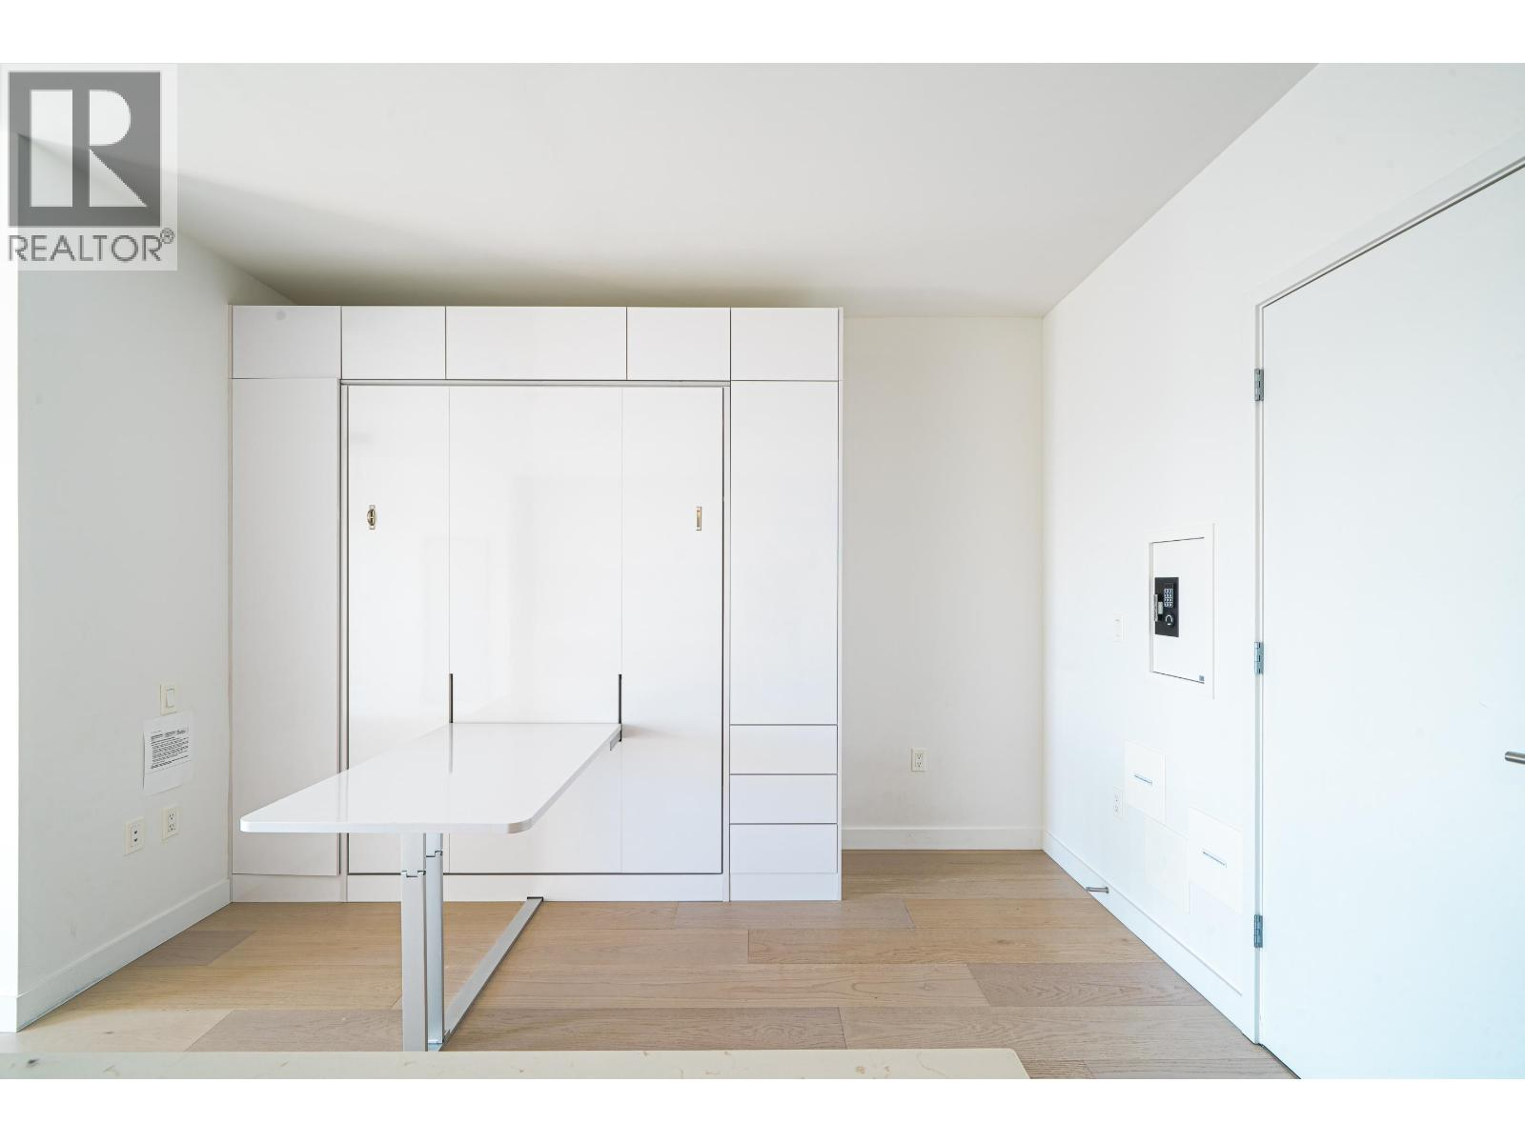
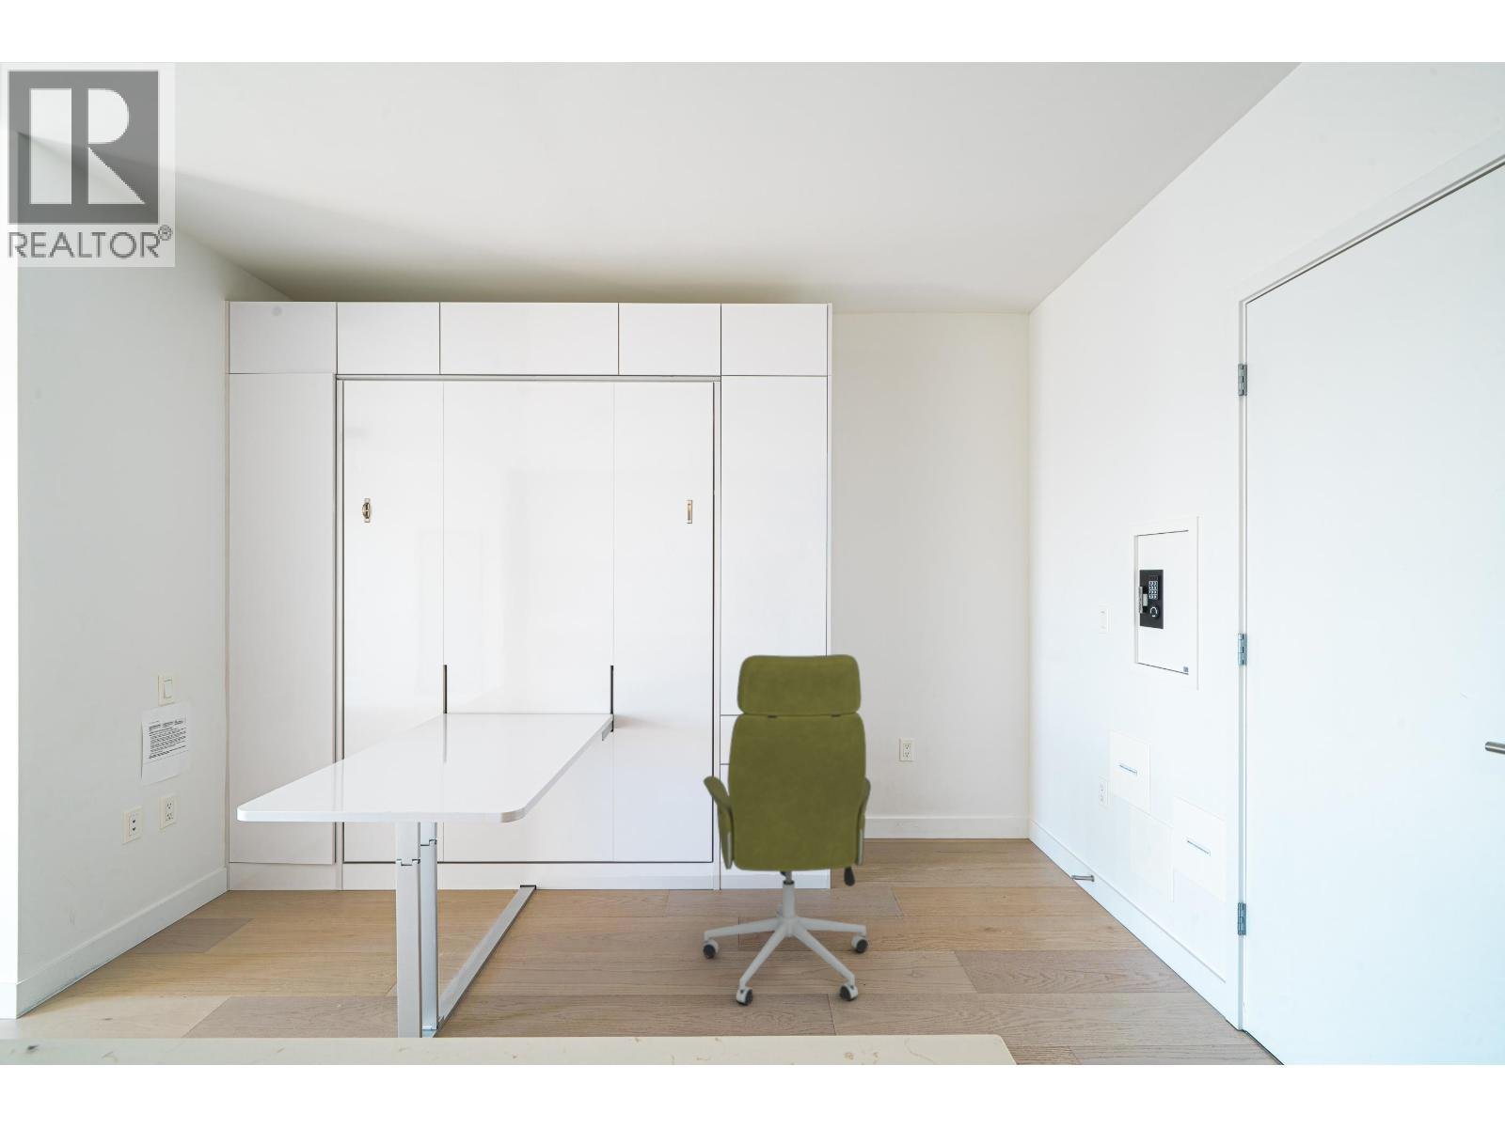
+ office chair [700,653,872,1007]
